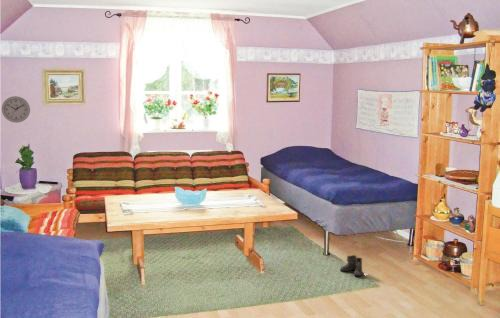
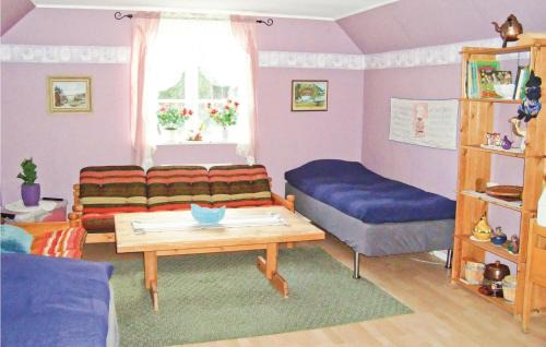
- boots [339,254,363,277]
- wall clock [1,95,31,124]
